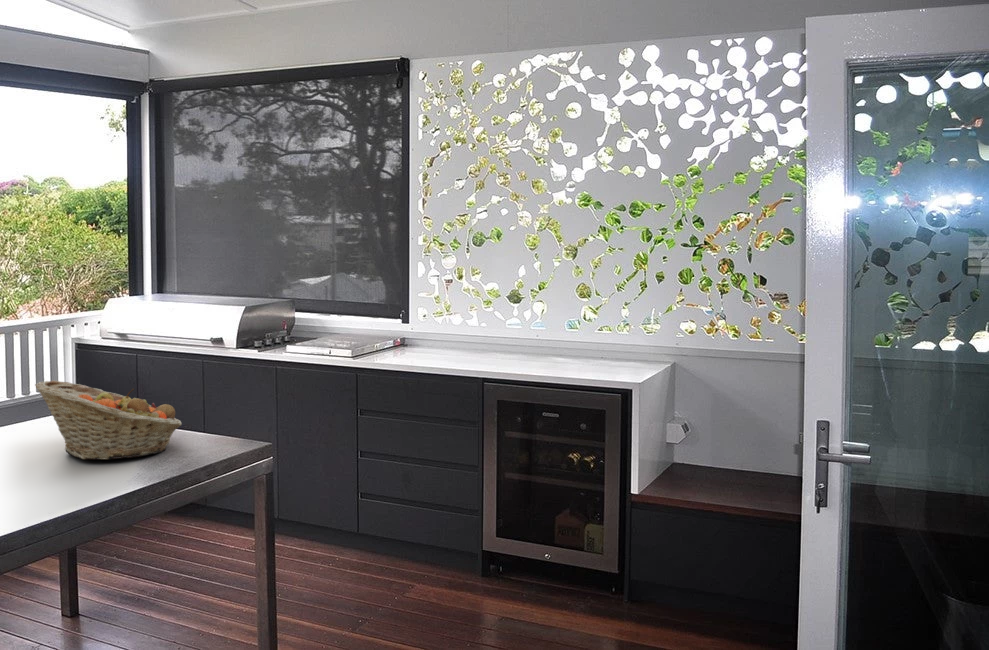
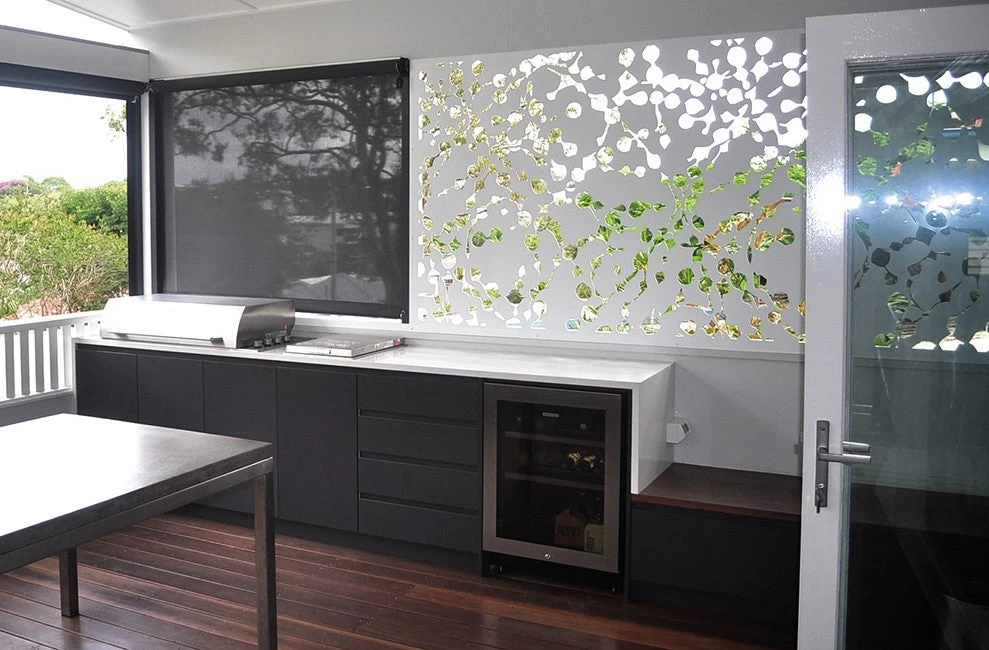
- fruit basket [34,379,183,461]
